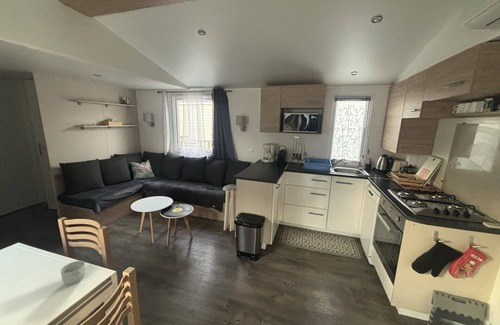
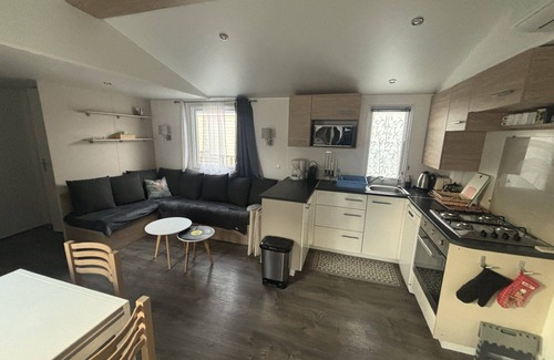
- mug [60,260,86,286]
